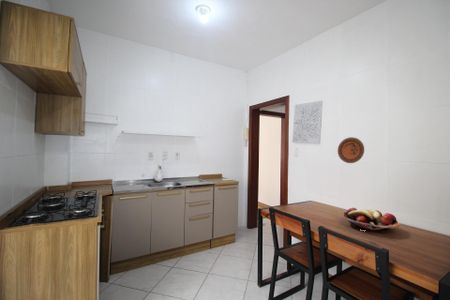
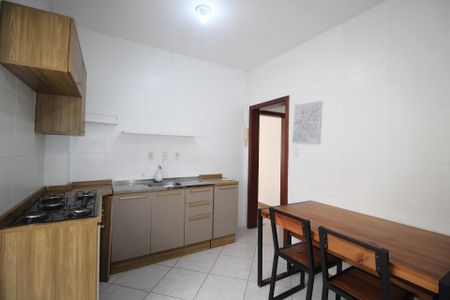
- decorative plate [337,136,365,164]
- fruit basket [343,207,401,233]
